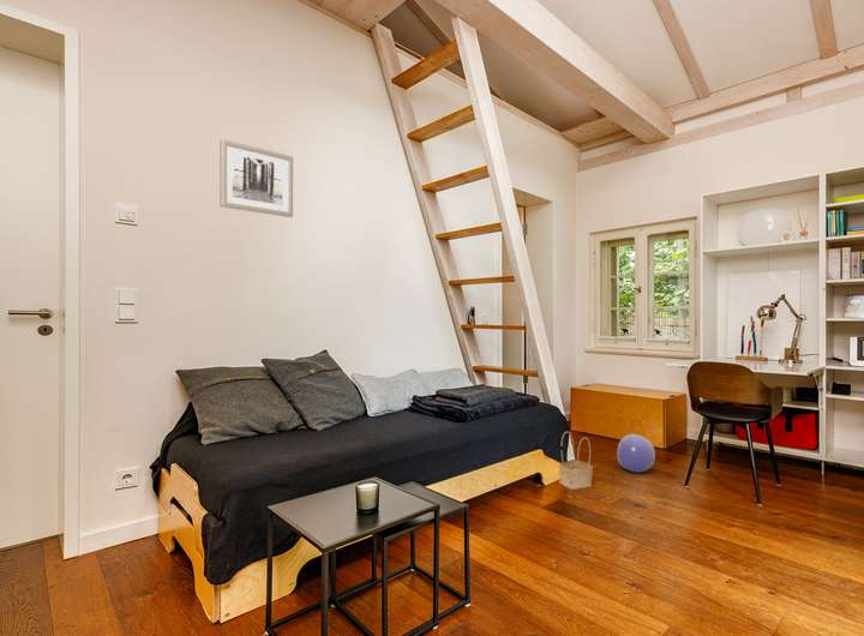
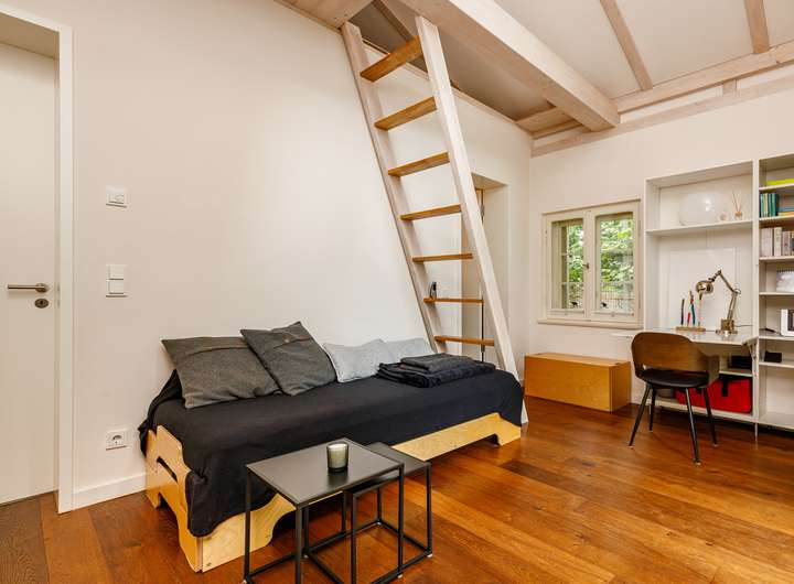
- wall art [218,138,294,218]
- basket [558,431,594,491]
- ball [616,433,656,474]
